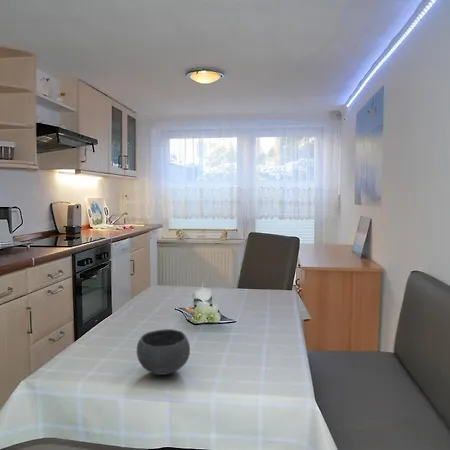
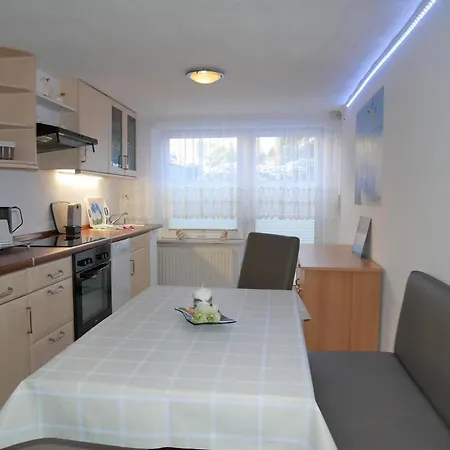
- bowl [136,328,191,376]
